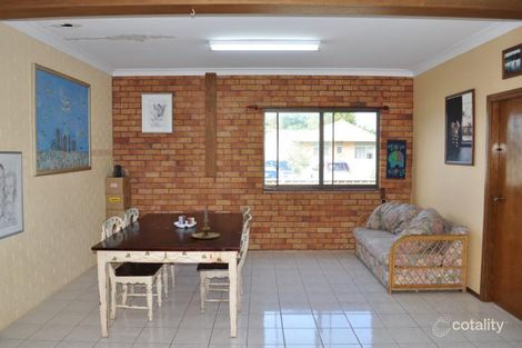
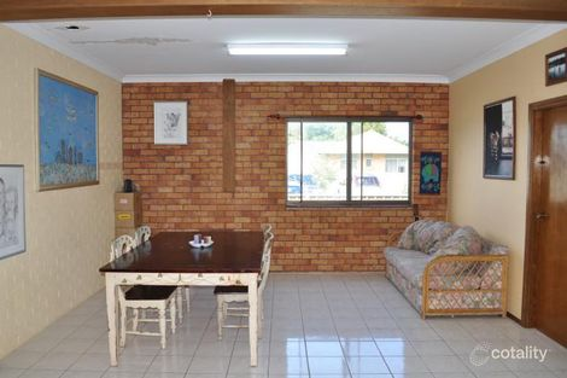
- candle holder [191,205,221,240]
